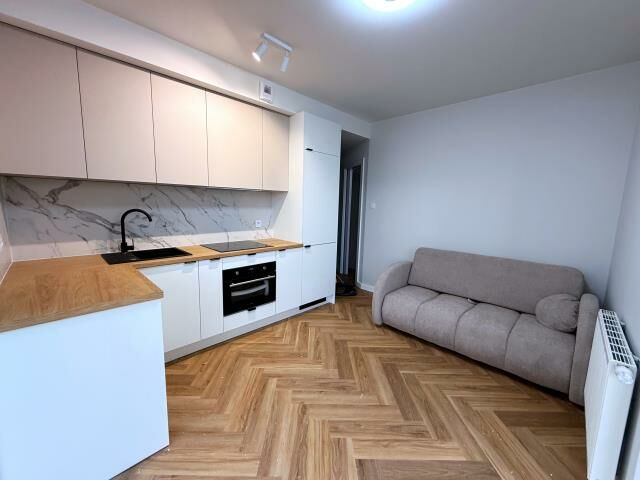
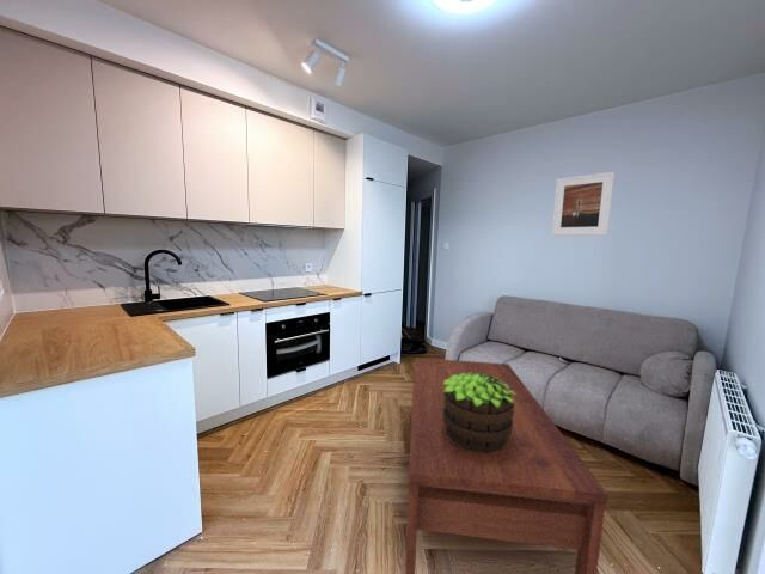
+ coffee table [404,356,610,574]
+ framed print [550,171,616,237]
+ potted plant [442,372,515,454]
